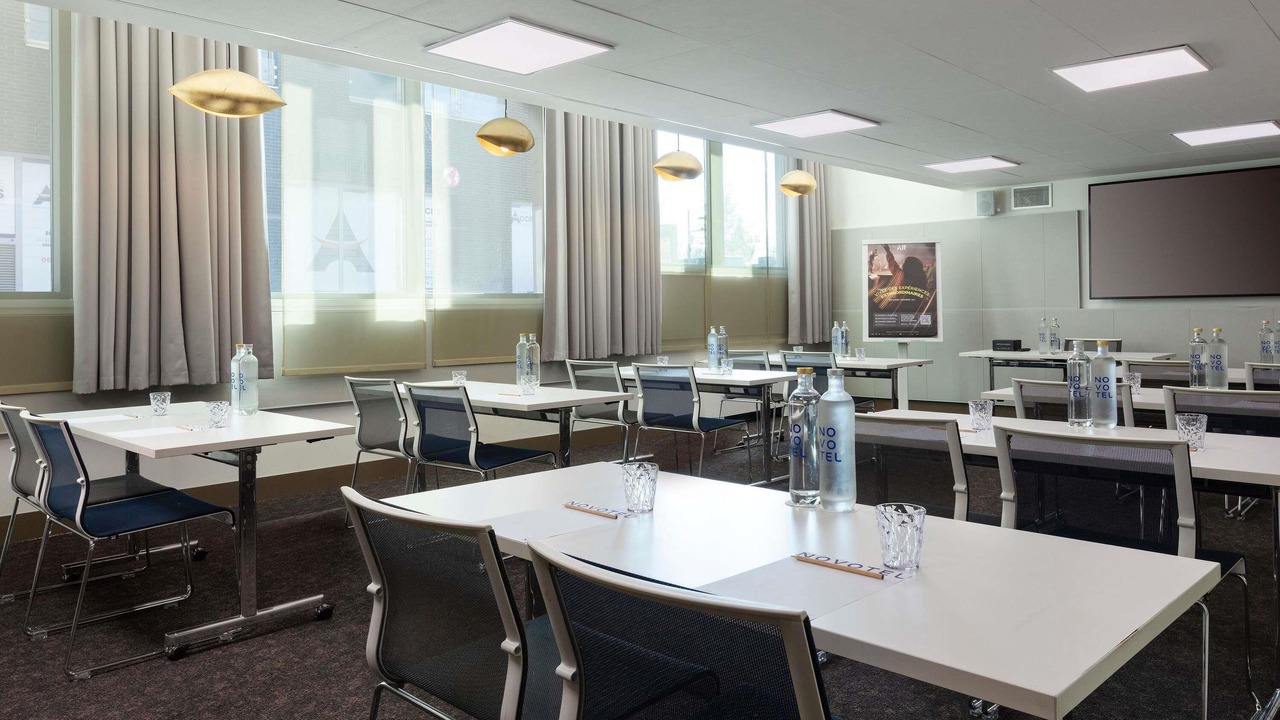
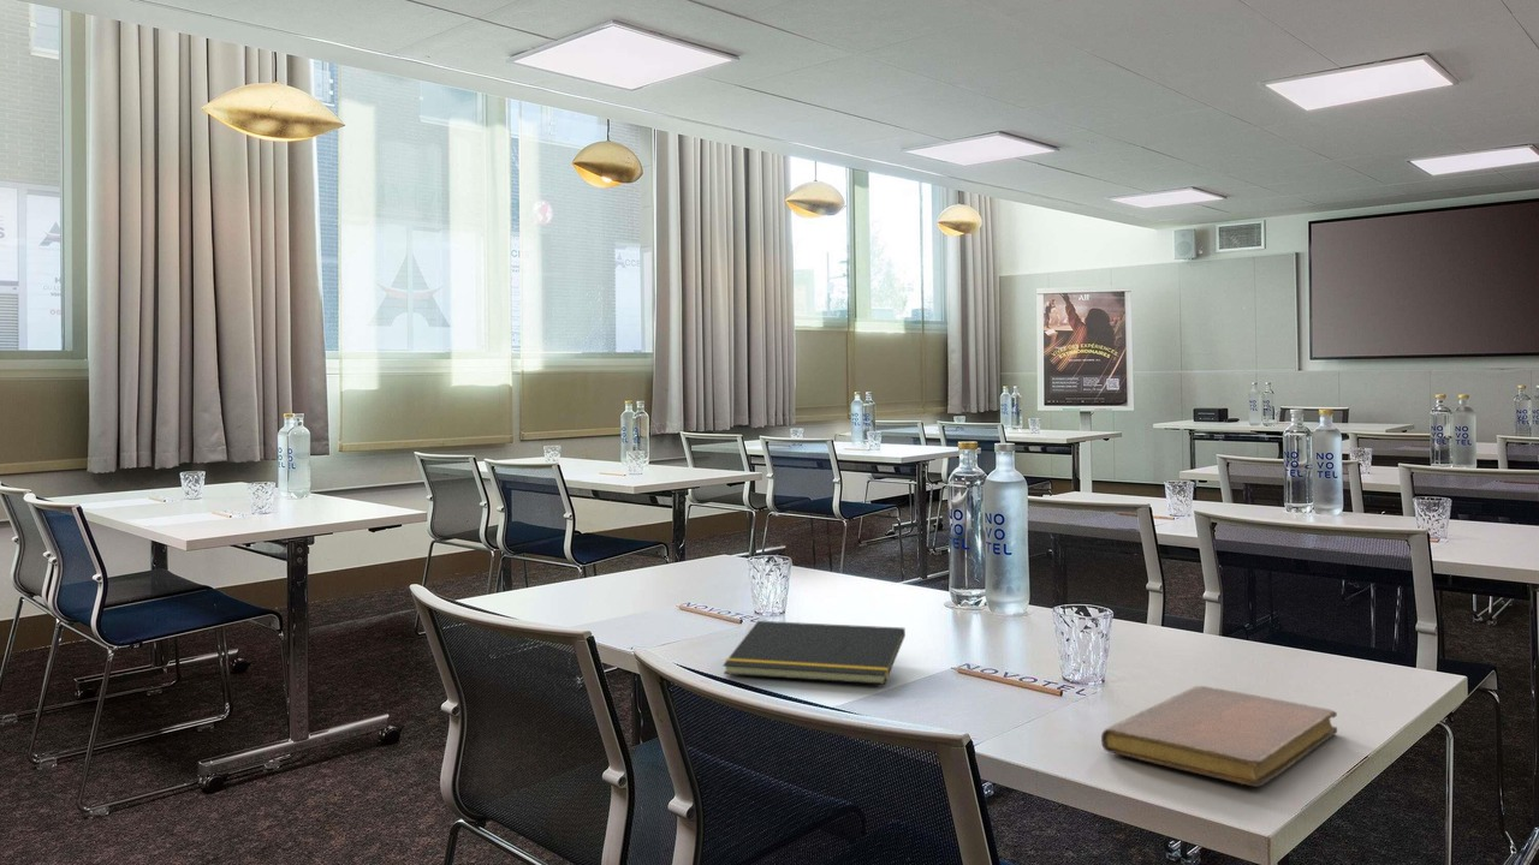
+ notebook [1100,685,1338,788]
+ notepad [721,620,907,686]
